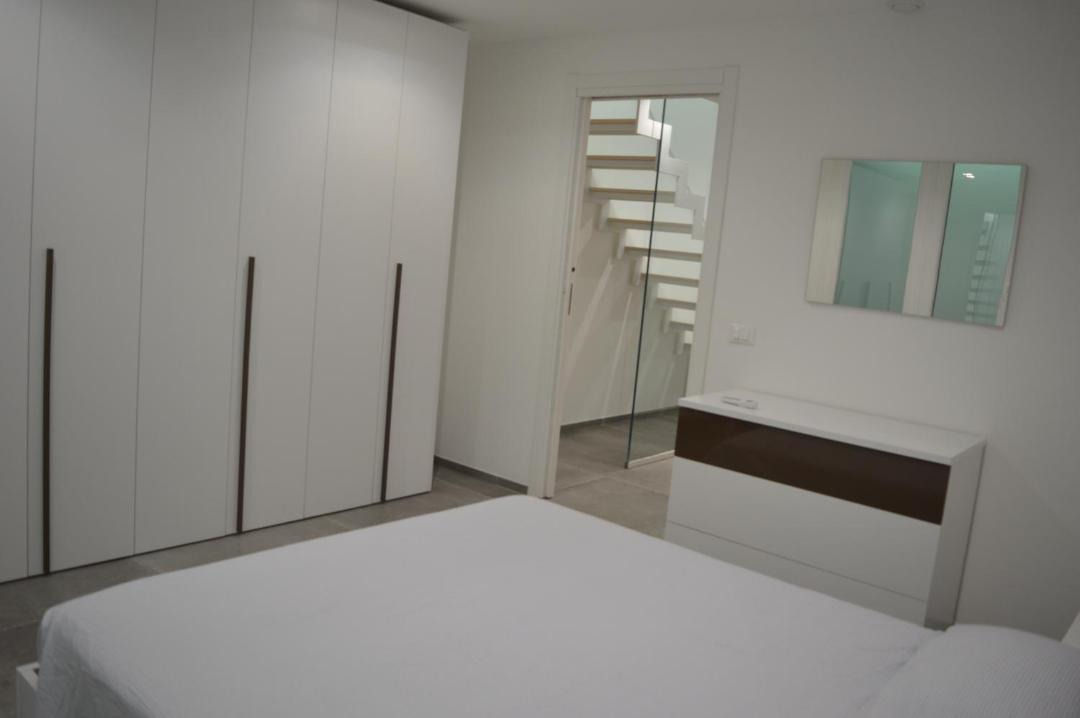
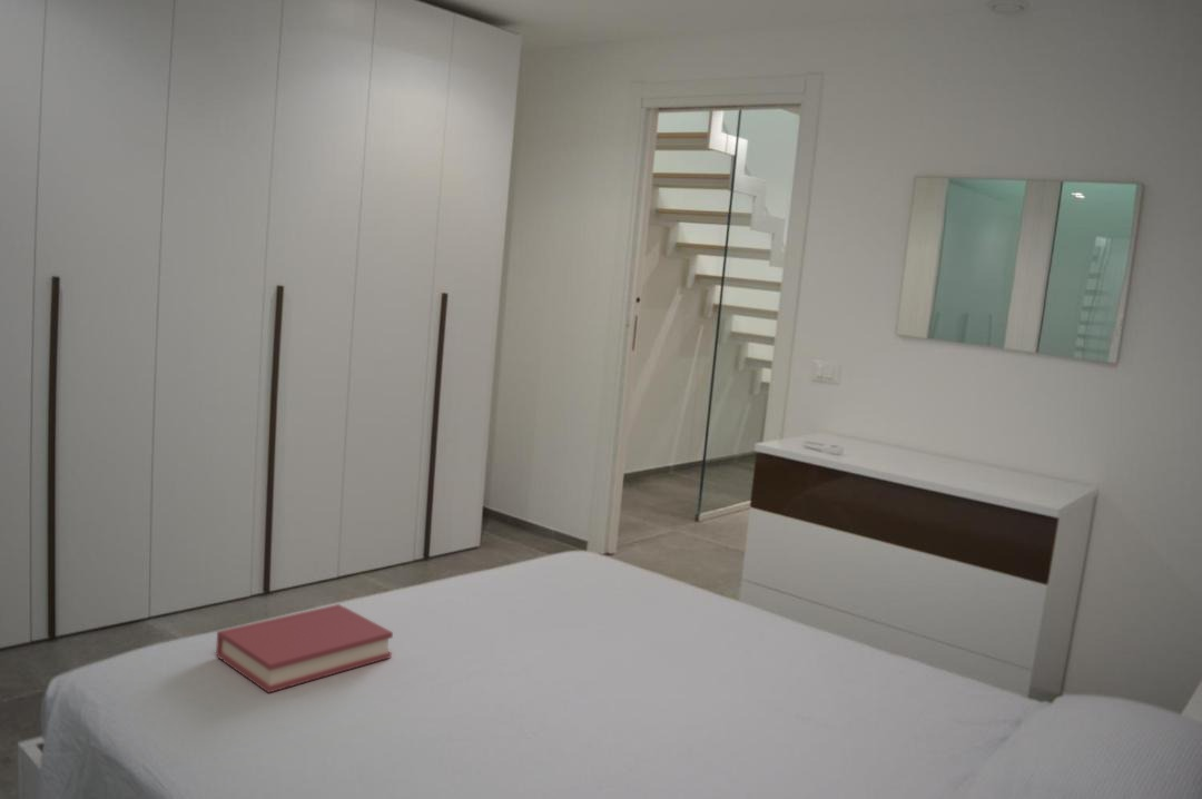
+ hardback book [215,603,394,694]
